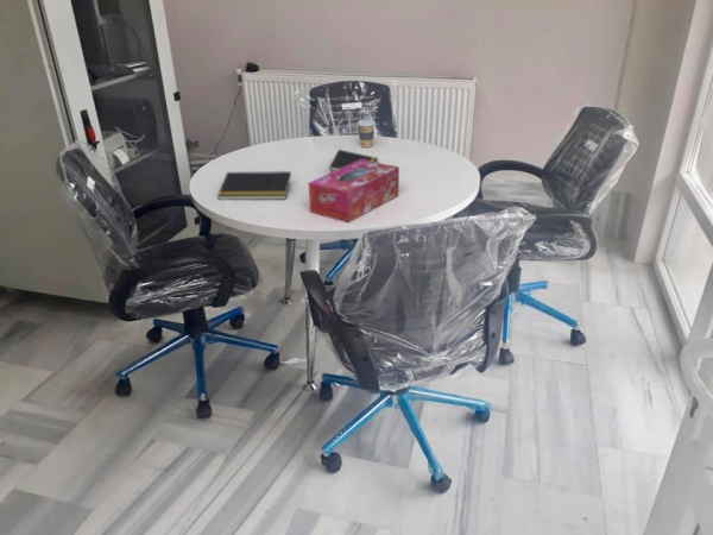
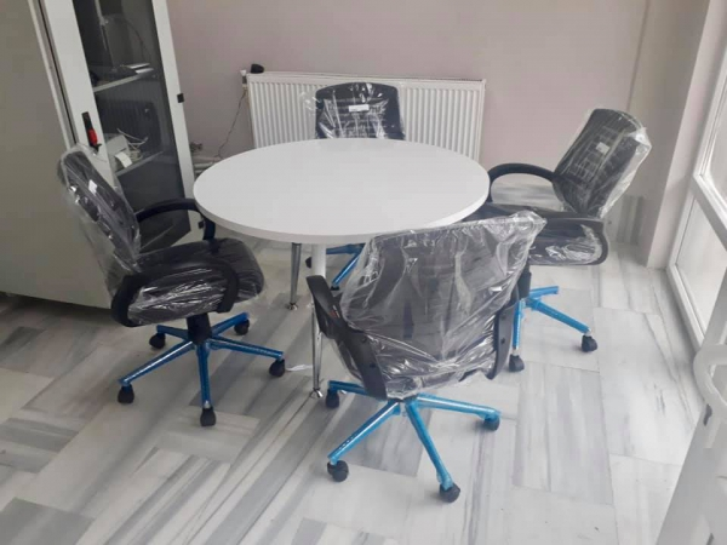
- tissue box [308,159,400,224]
- coffee cup [355,118,377,149]
- notepad [216,170,292,201]
- notepad [328,149,379,174]
